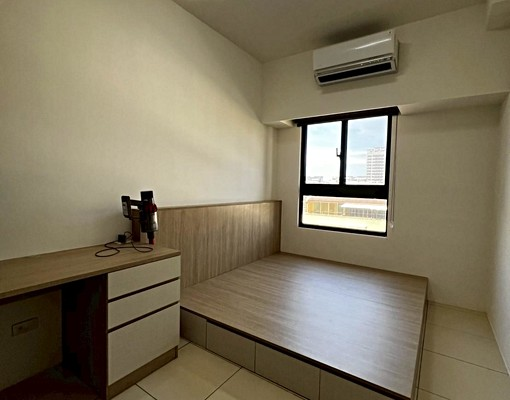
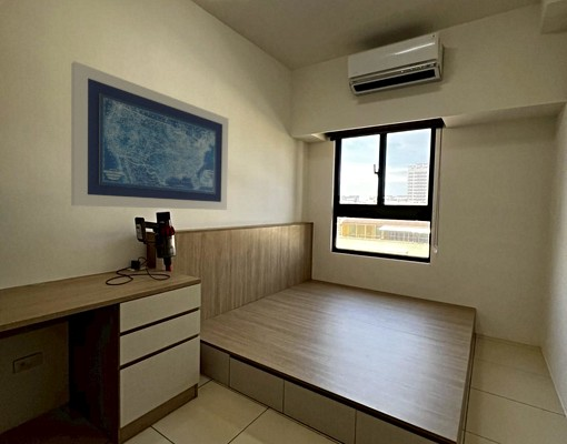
+ wall art [70,60,229,211]
